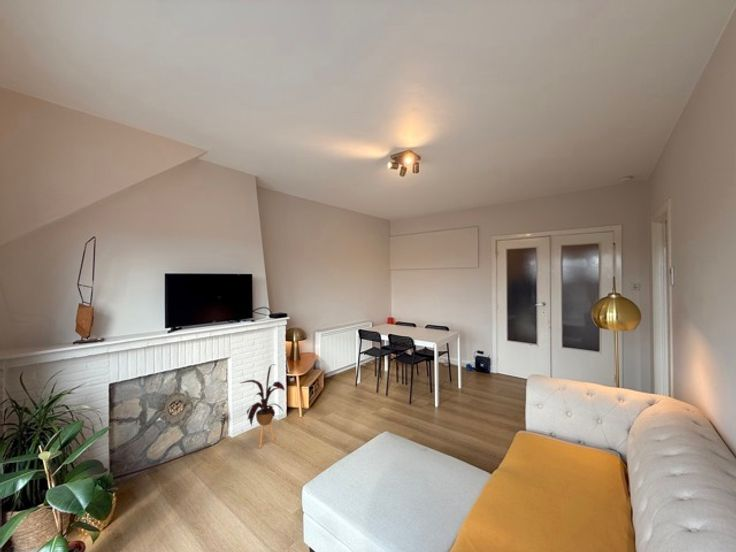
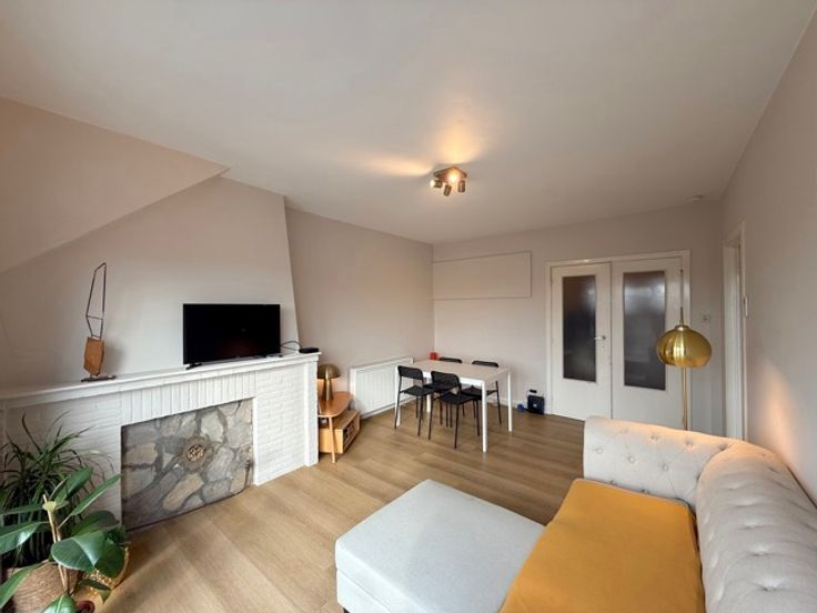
- house plant [240,363,285,449]
